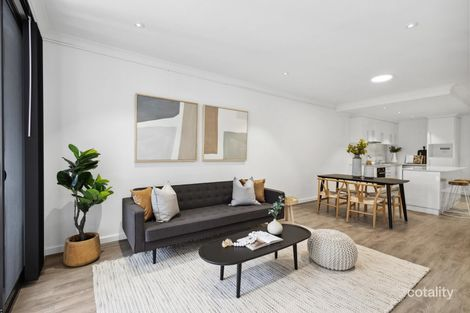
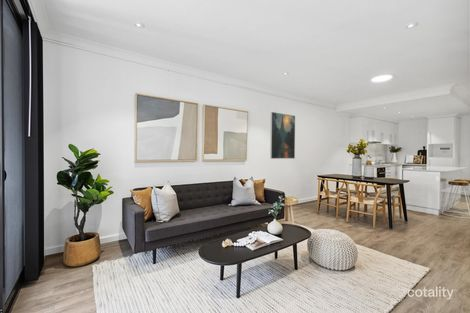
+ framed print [269,111,296,160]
